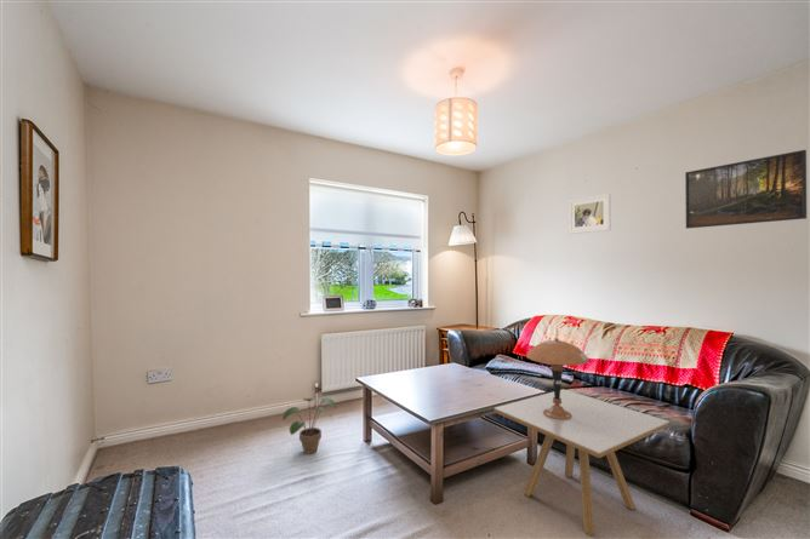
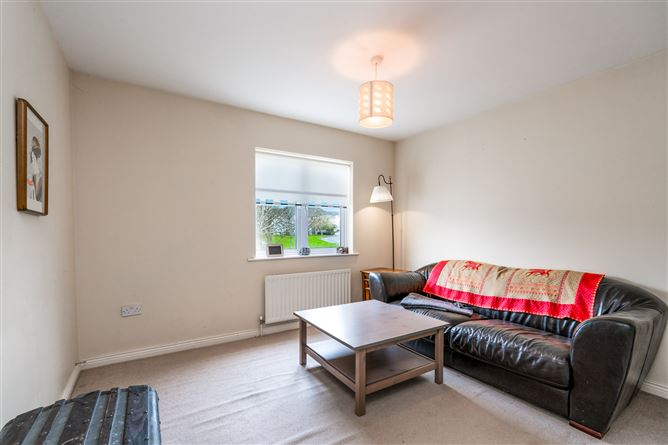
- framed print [684,149,808,230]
- table lamp [525,337,591,420]
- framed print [567,193,612,235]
- side table [494,388,671,537]
- potted plant [281,396,337,455]
